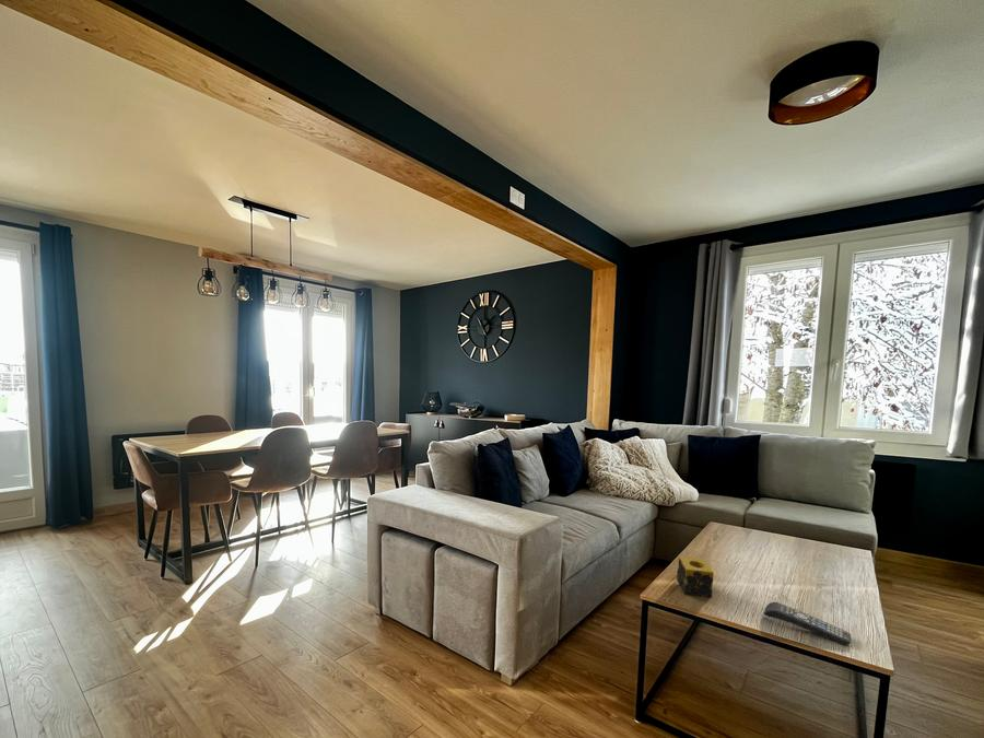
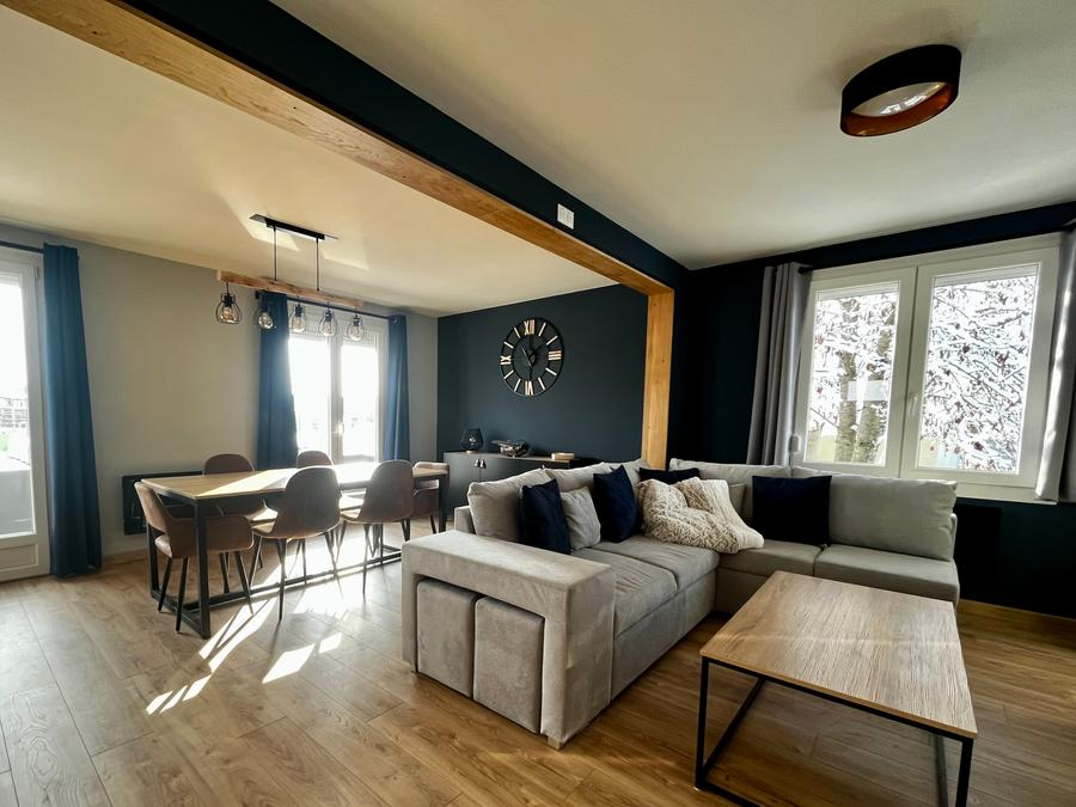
- remote control [763,601,853,646]
- candle [676,554,715,598]
